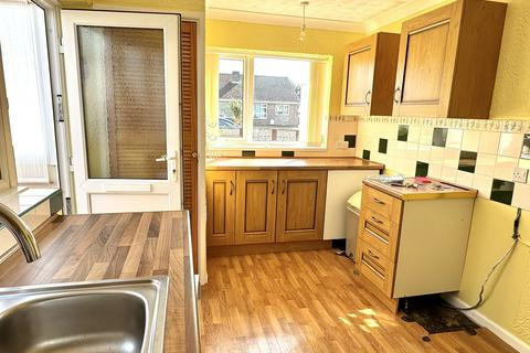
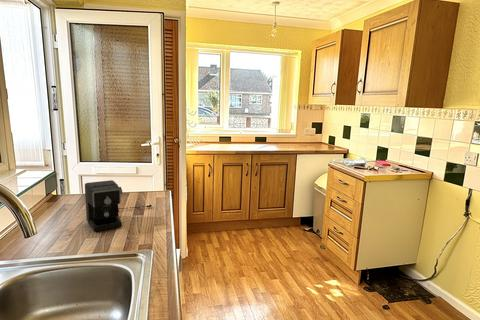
+ coffee maker [84,179,153,232]
